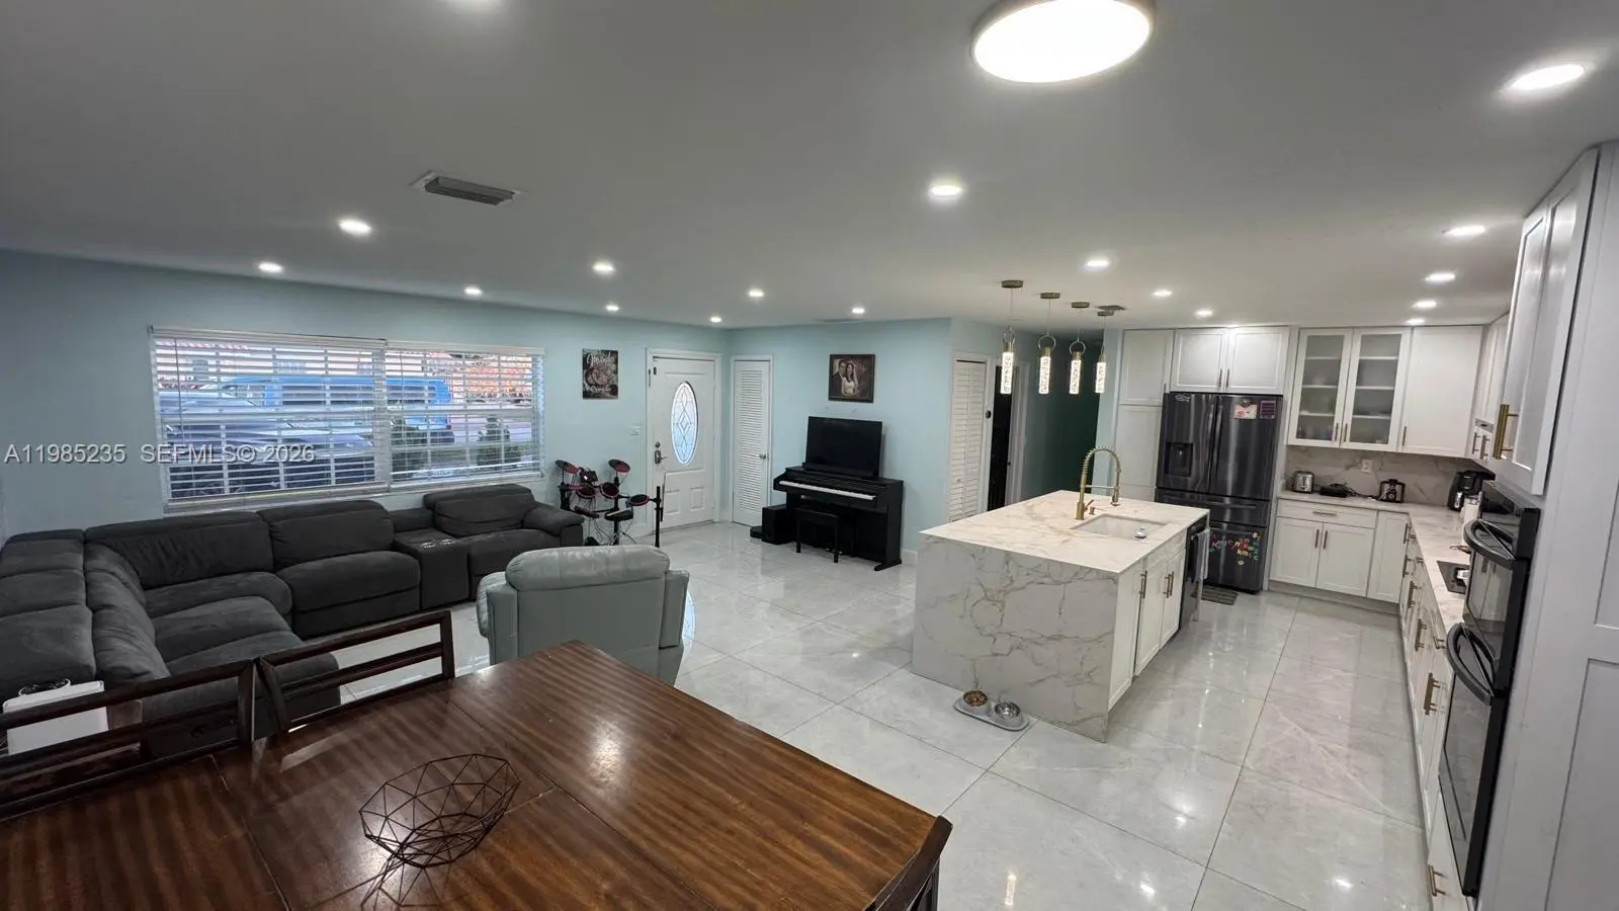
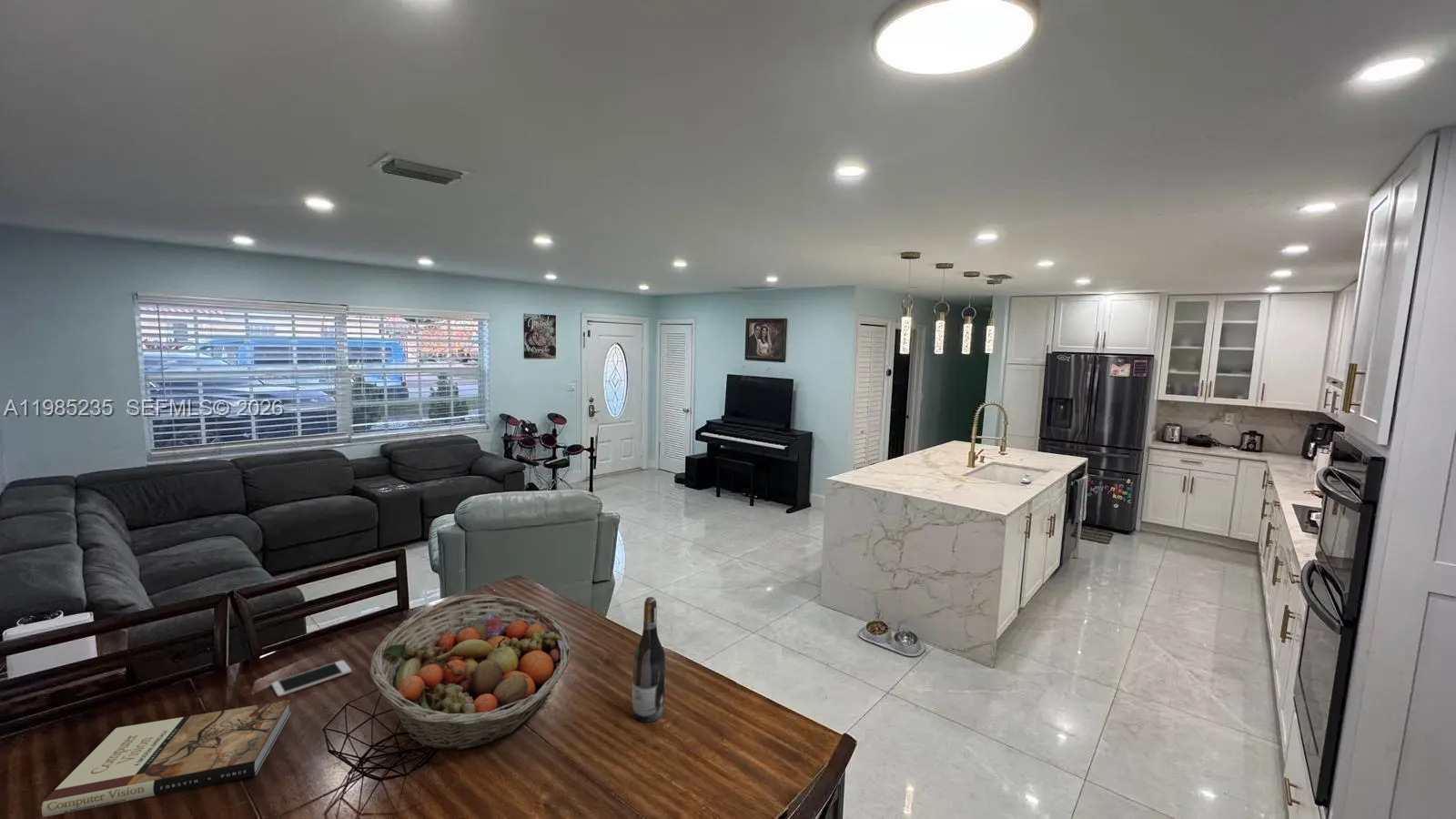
+ book [41,699,291,818]
+ cell phone [271,659,352,698]
+ wine bottle [632,596,666,723]
+ fruit basket [369,594,571,752]
